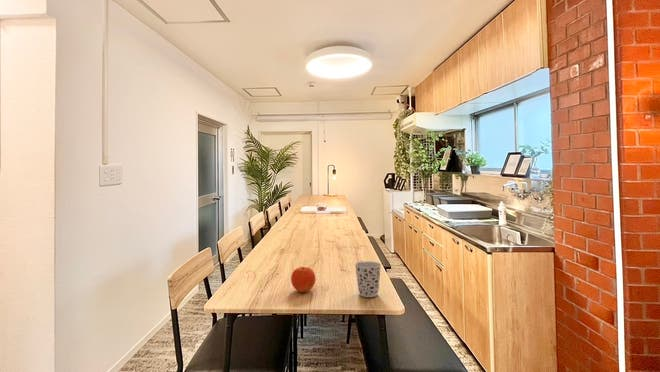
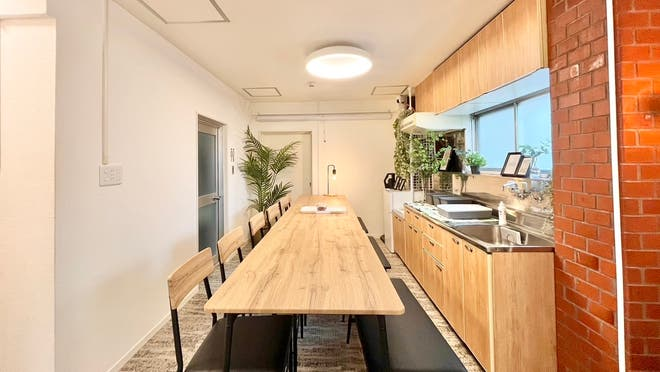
- cup [354,260,382,298]
- fruit [290,266,317,293]
